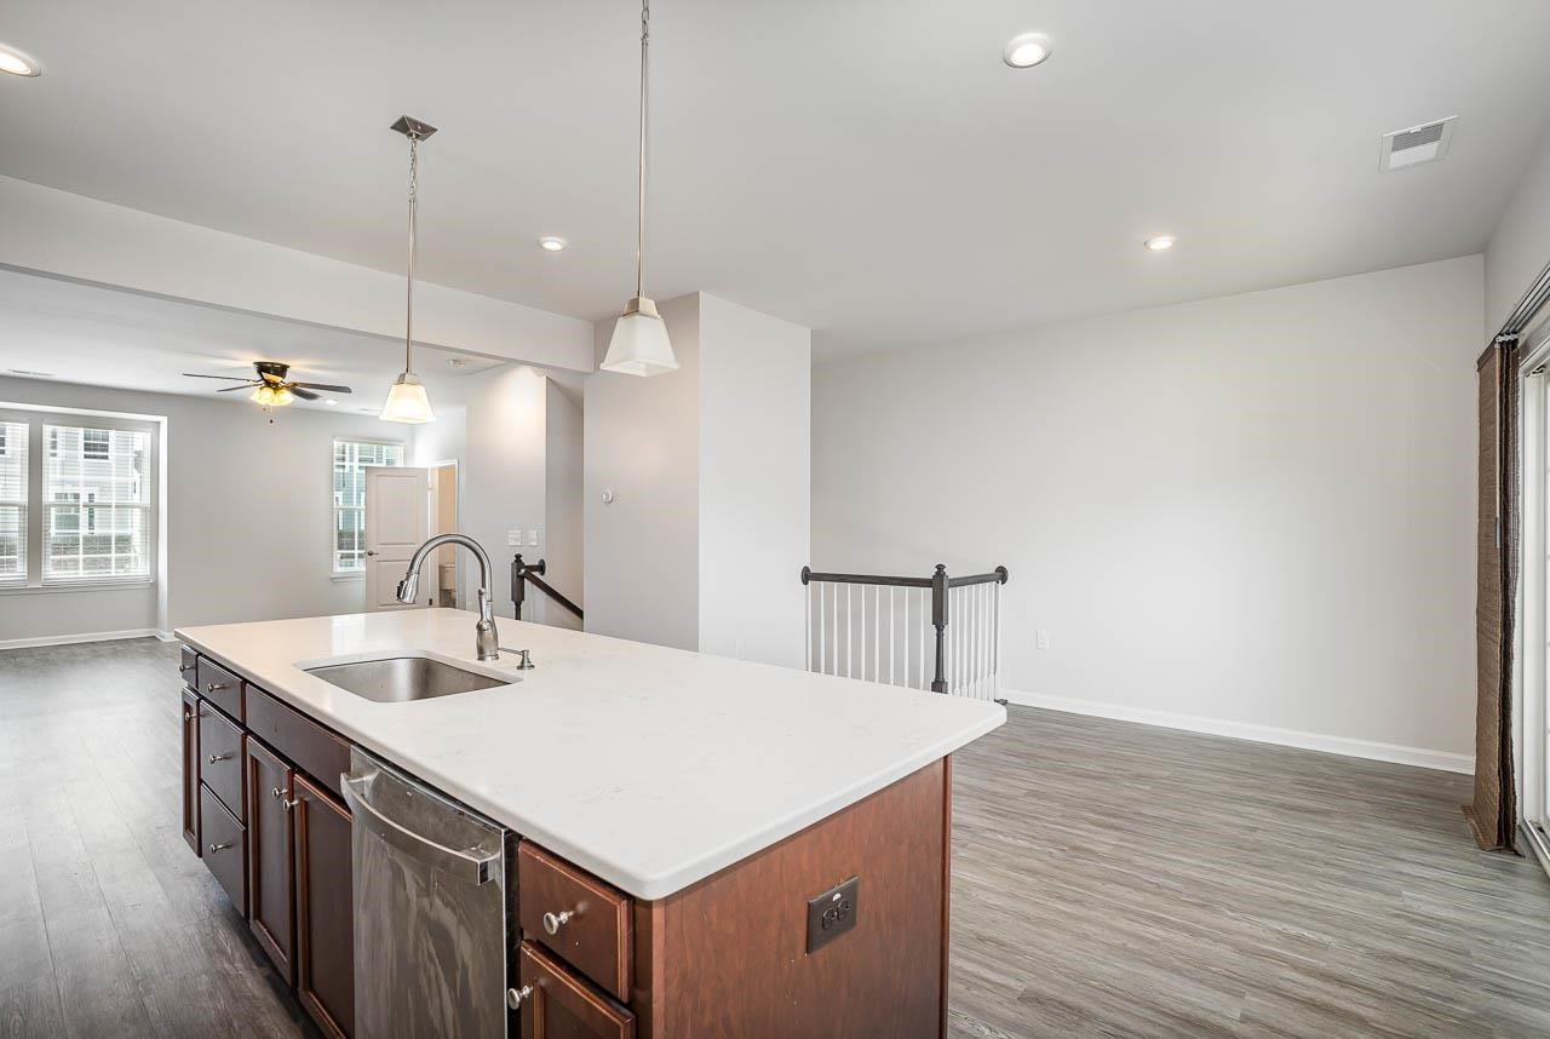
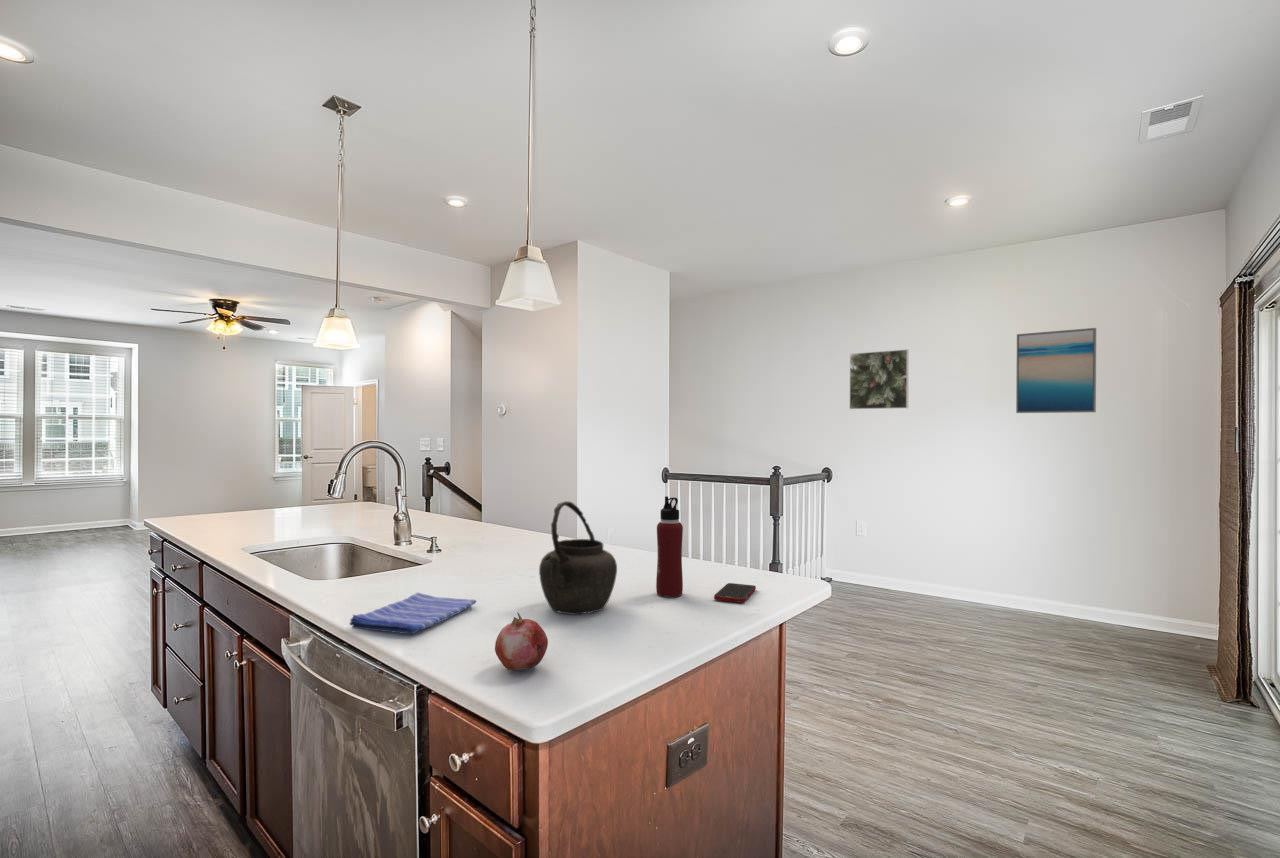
+ cell phone [713,582,757,603]
+ fruit [494,611,549,672]
+ dish towel [348,592,478,635]
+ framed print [849,348,910,410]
+ kettle [538,500,618,616]
+ water bottle [655,495,684,598]
+ wall art [1015,327,1097,414]
